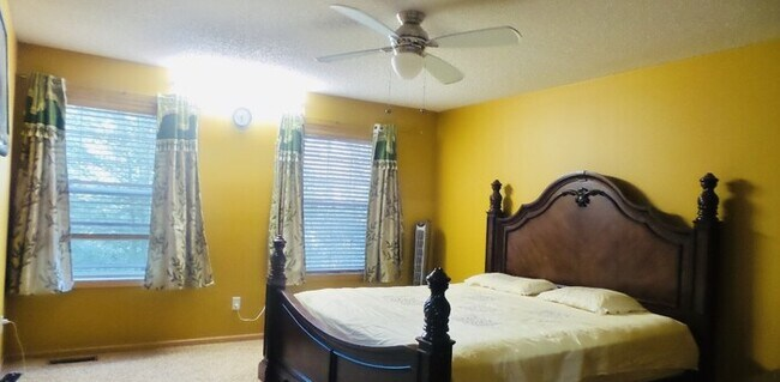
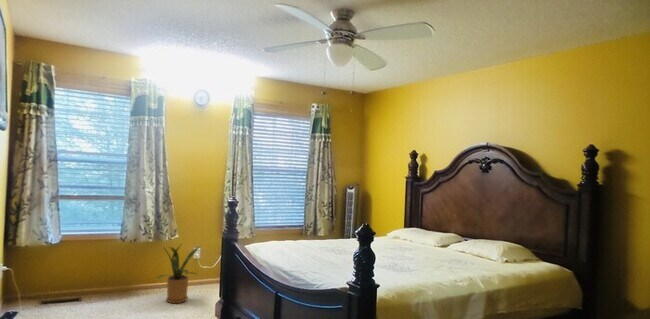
+ house plant [155,241,202,304]
